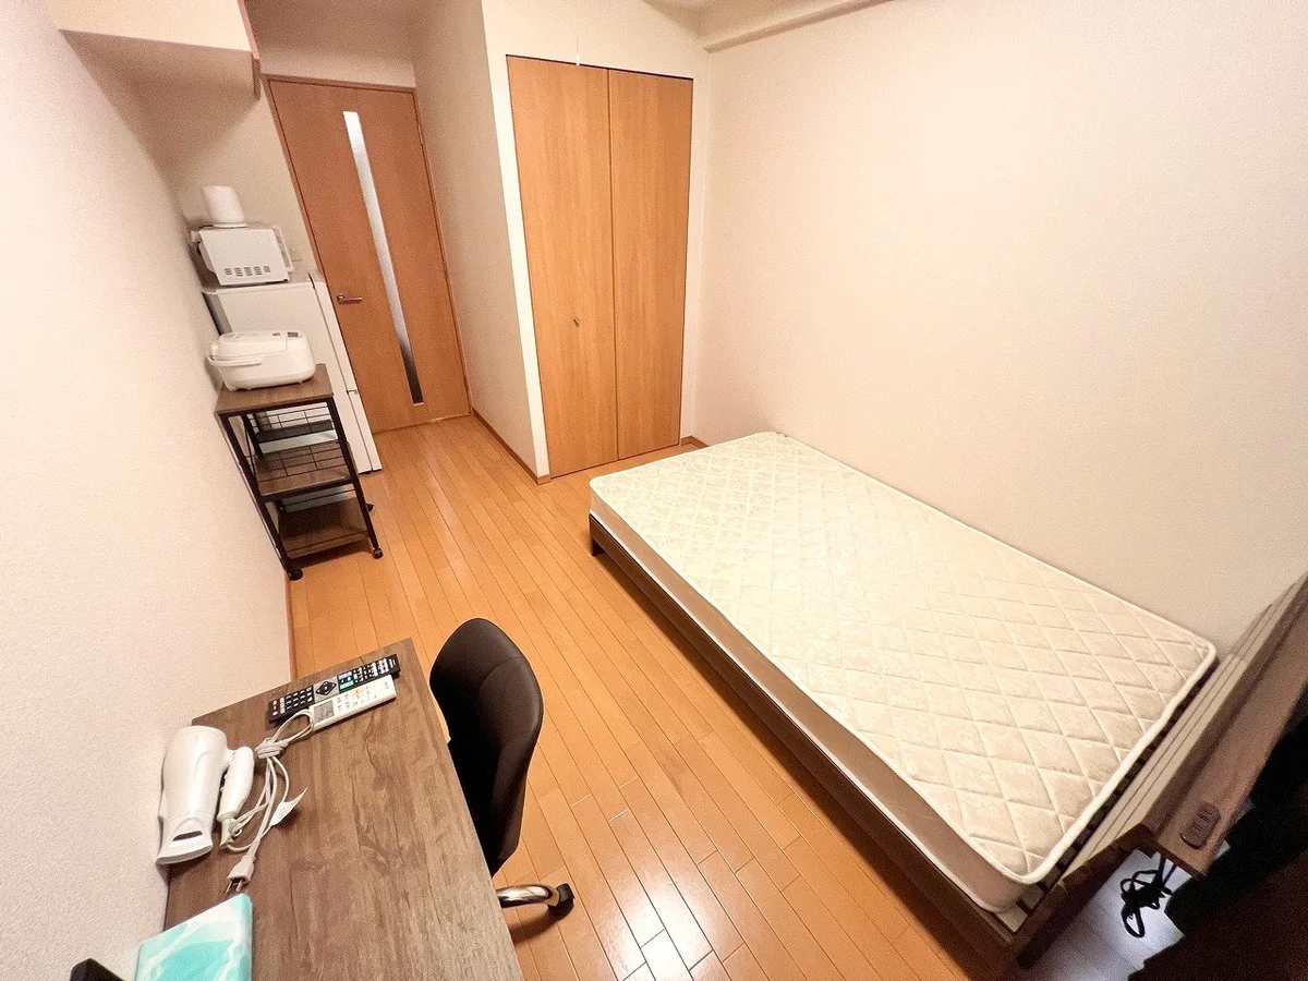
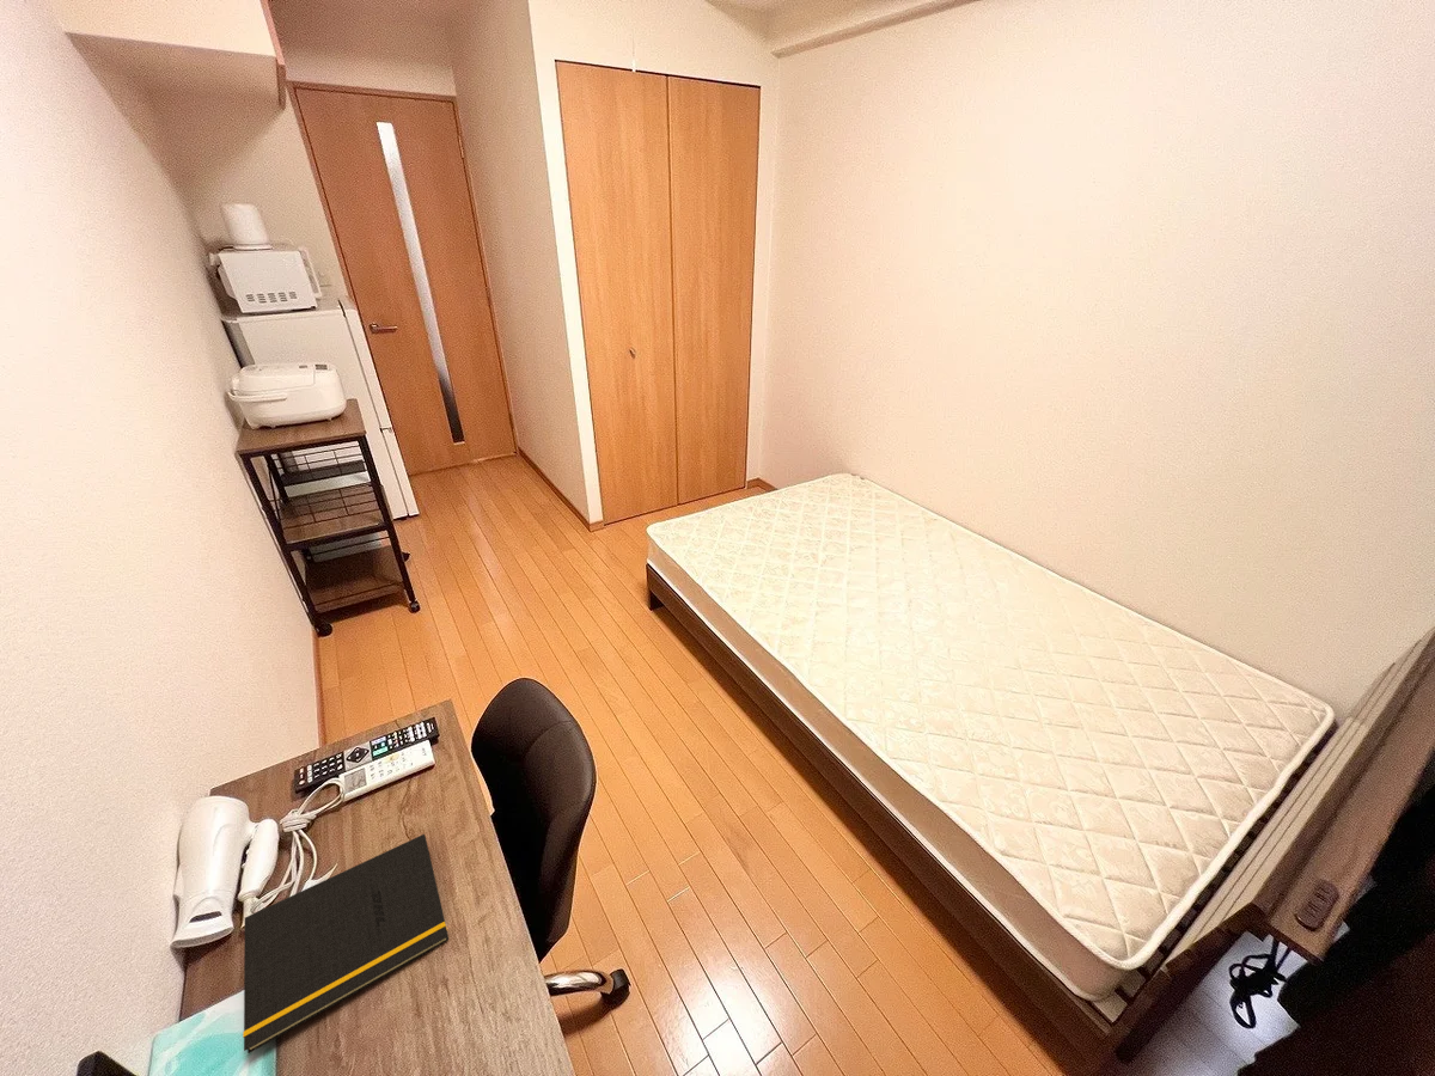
+ notepad [242,833,450,1054]
